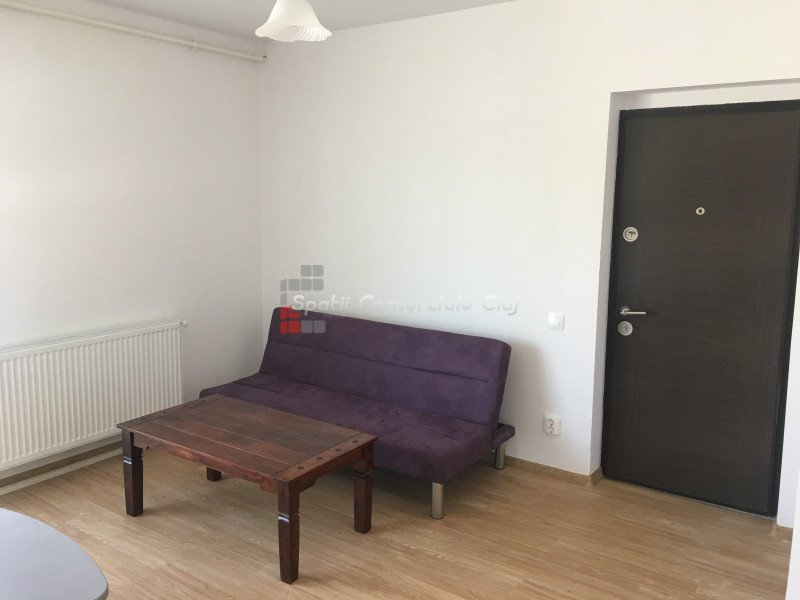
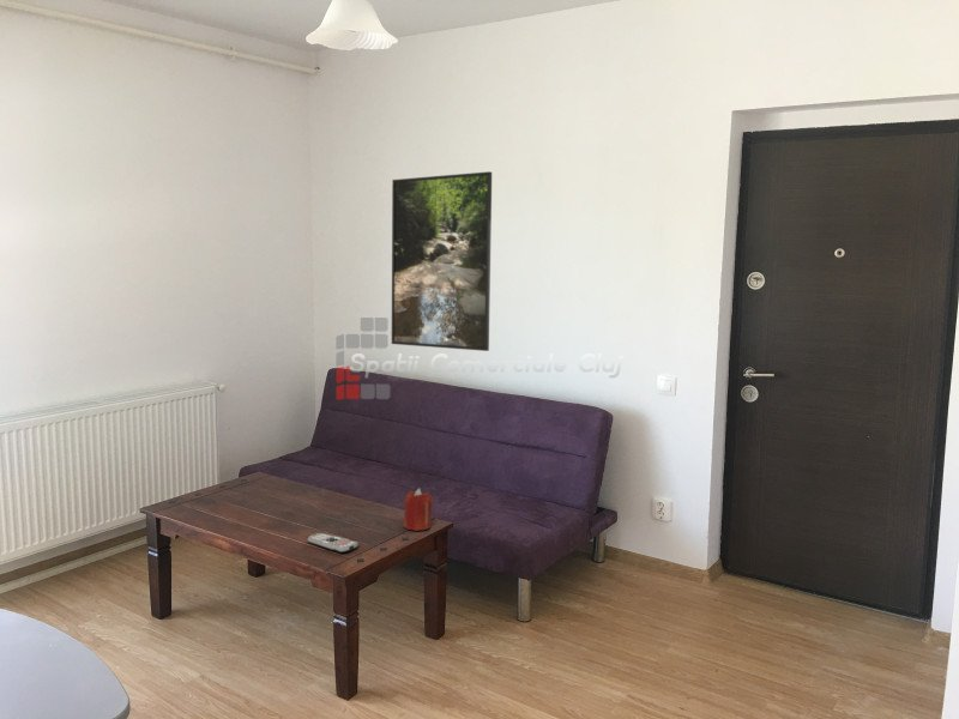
+ remote control [307,532,360,554]
+ candle [403,488,434,532]
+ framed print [391,170,493,352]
